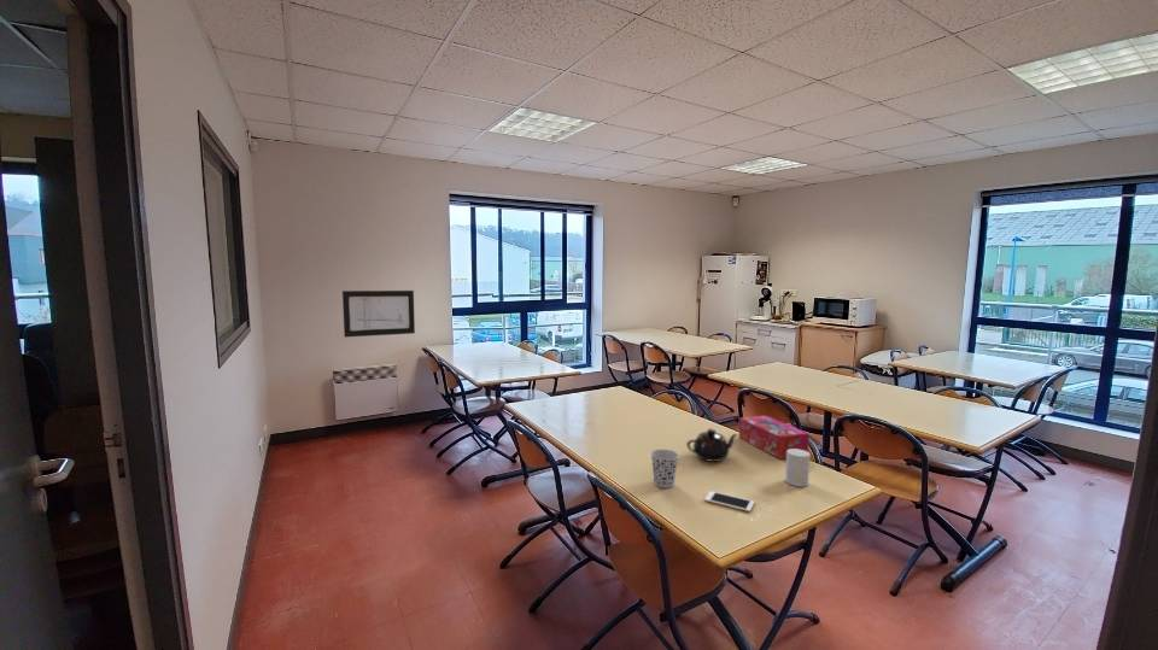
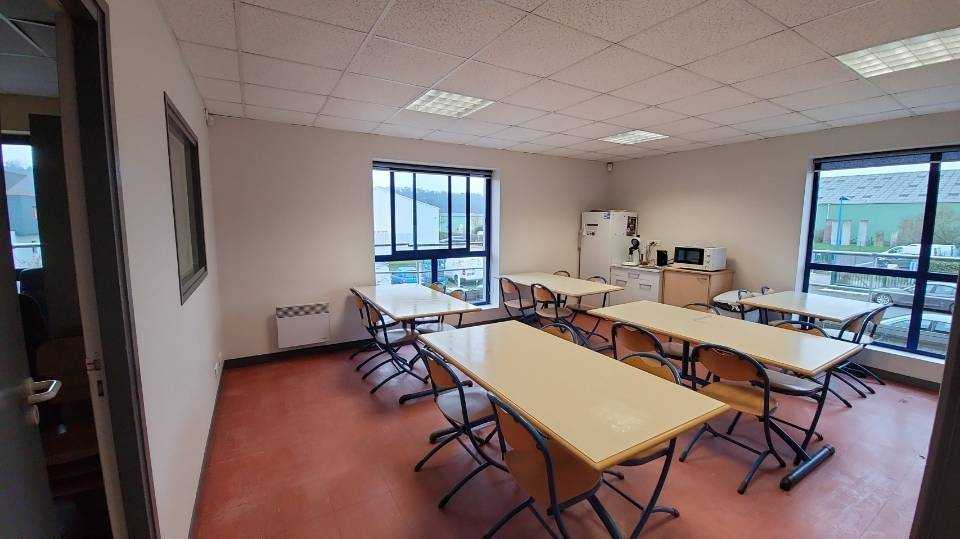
- wall art [341,289,416,338]
- tissue box [737,415,811,459]
- teapot [685,428,739,463]
- cell phone [703,490,755,513]
- cup [650,449,680,488]
- cup [784,449,811,488]
